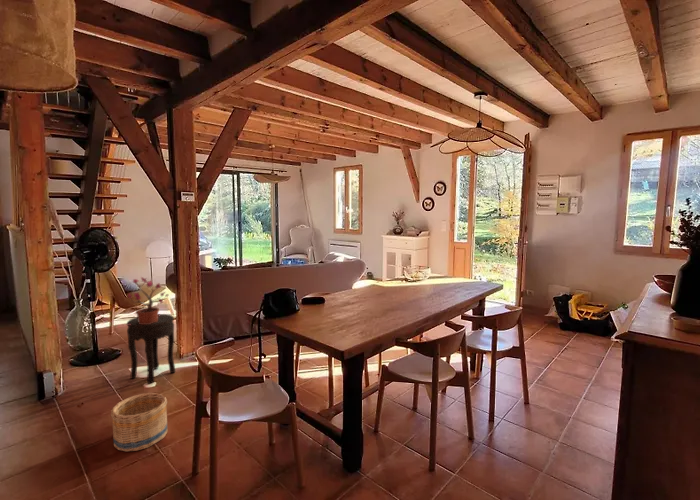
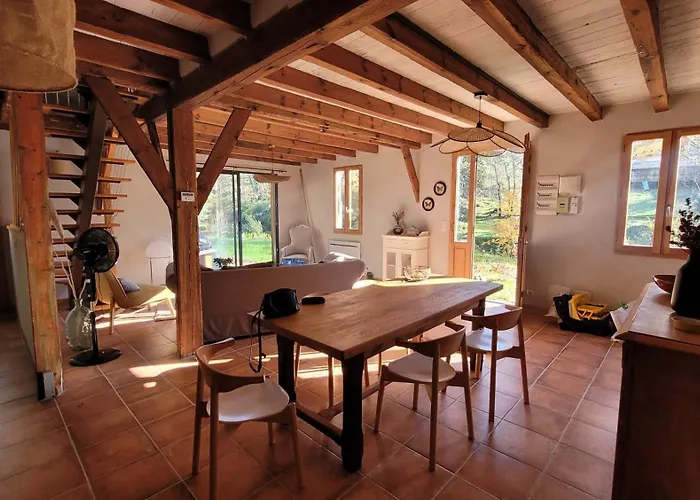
- side table [126,313,176,385]
- basket [110,392,169,452]
- potted plant [126,276,170,326]
